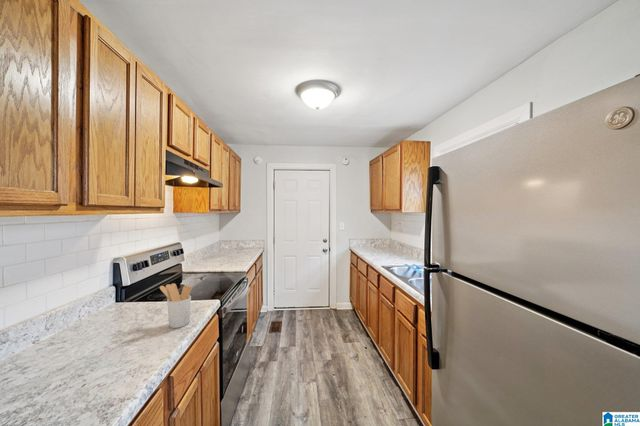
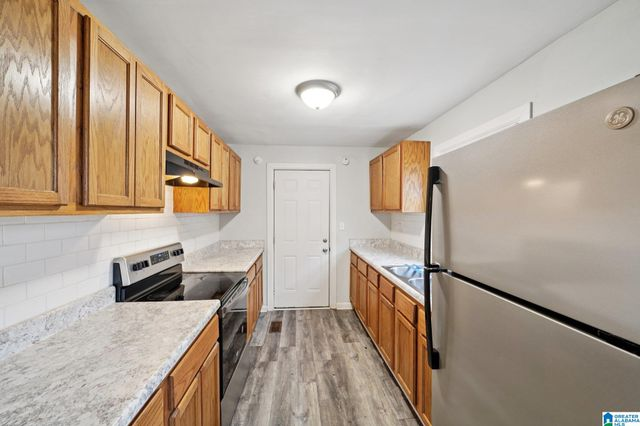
- utensil holder [159,282,193,329]
